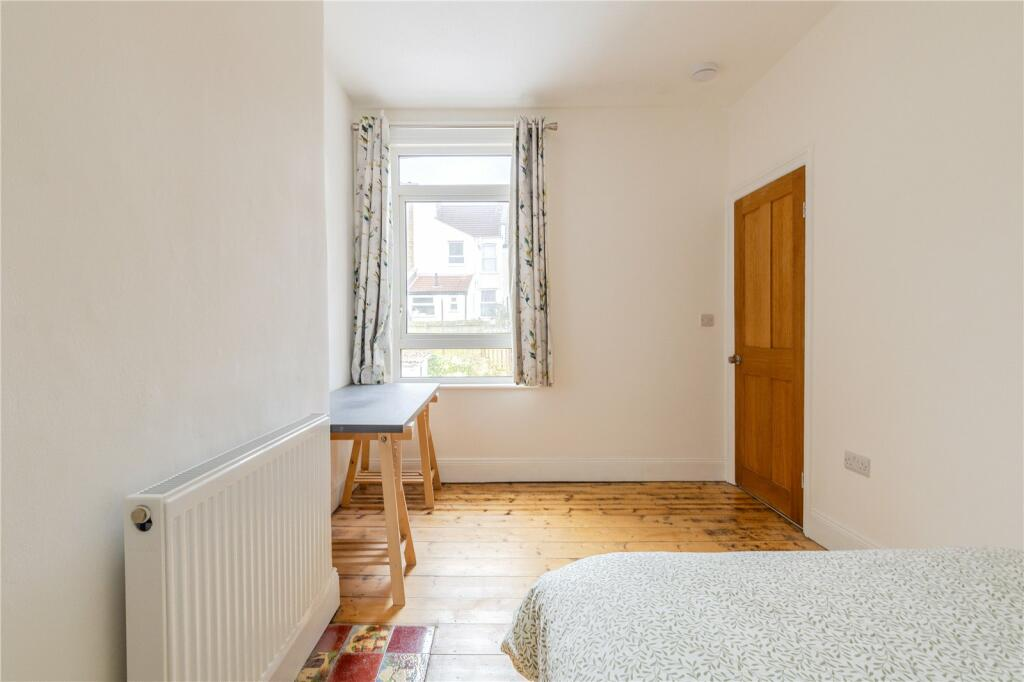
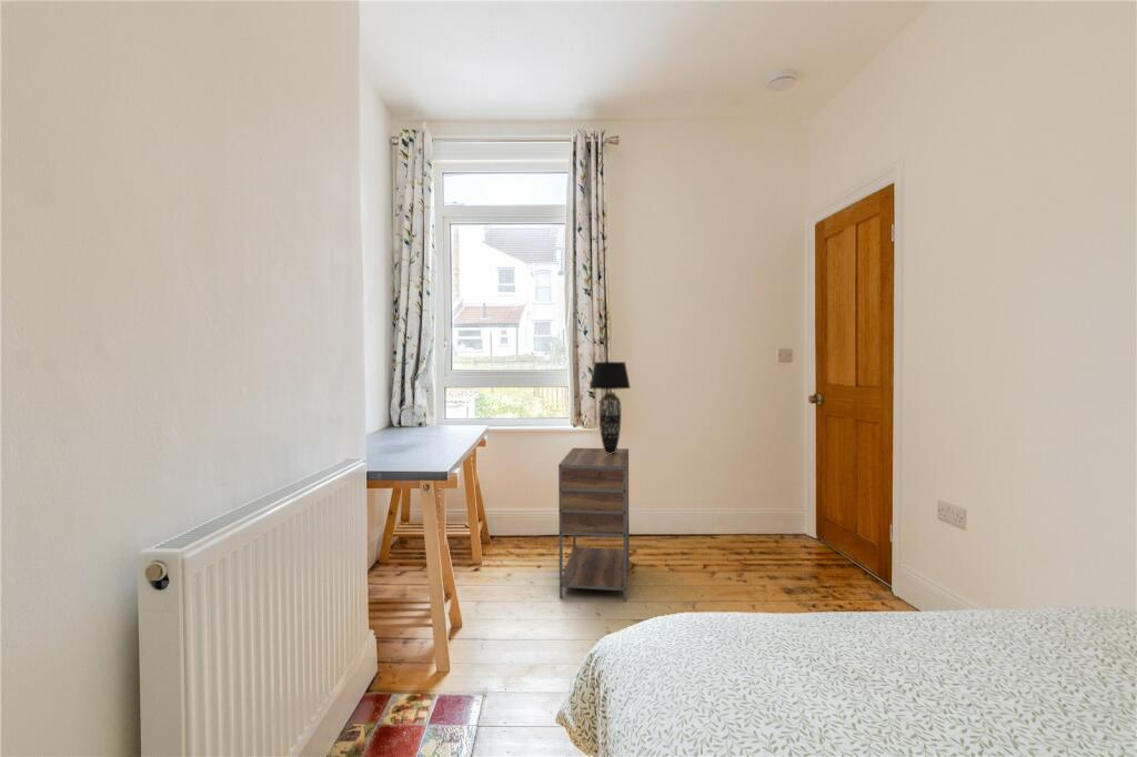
+ table lamp [588,361,632,454]
+ nightstand [557,447,631,603]
